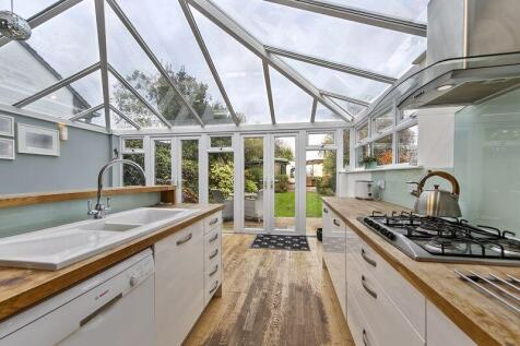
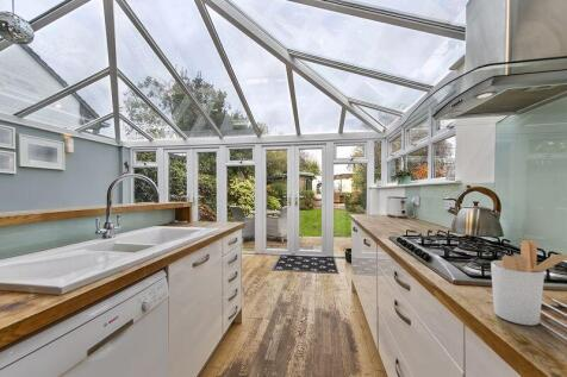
+ utensil holder [490,239,567,326]
